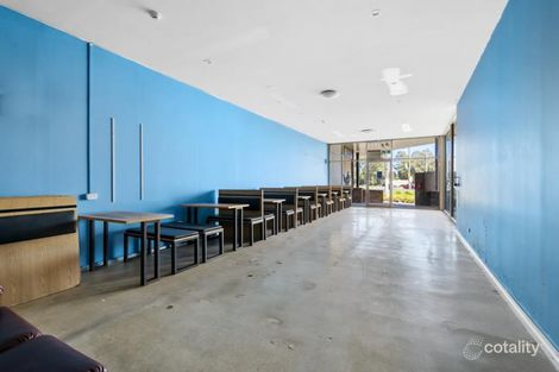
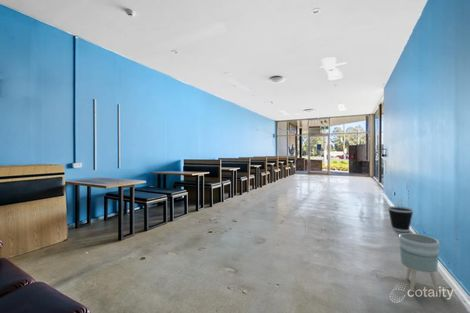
+ wastebasket [387,205,415,233]
+ planter [398,232,441,293]
